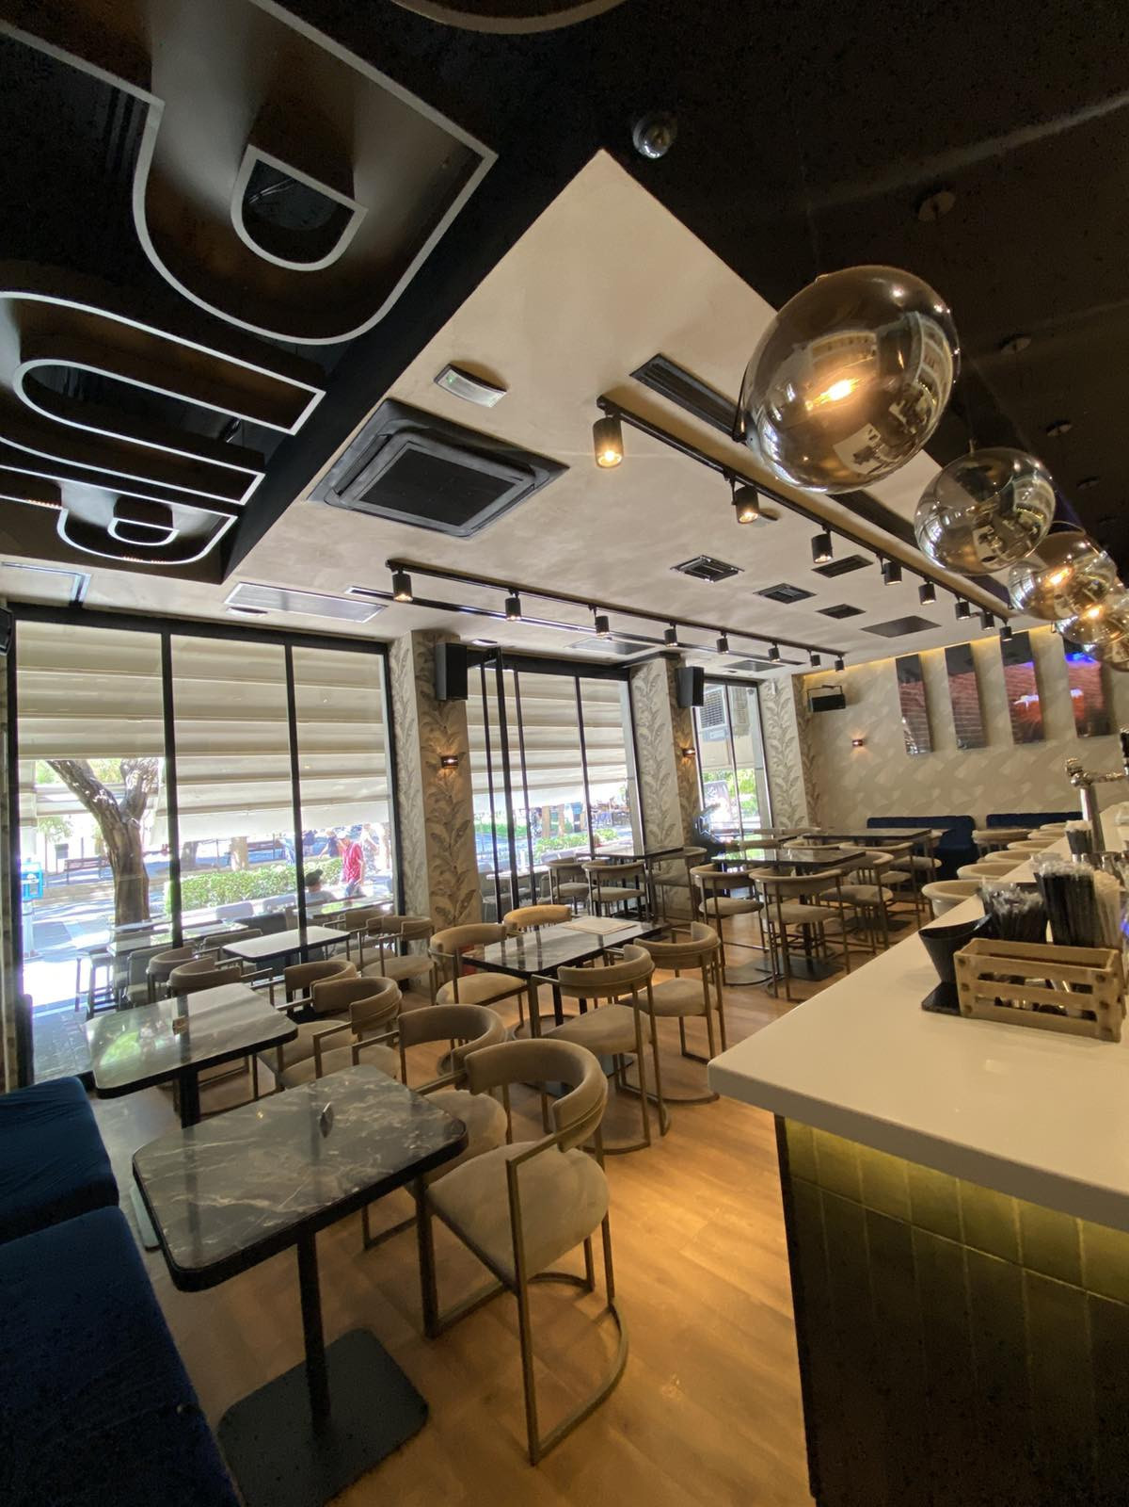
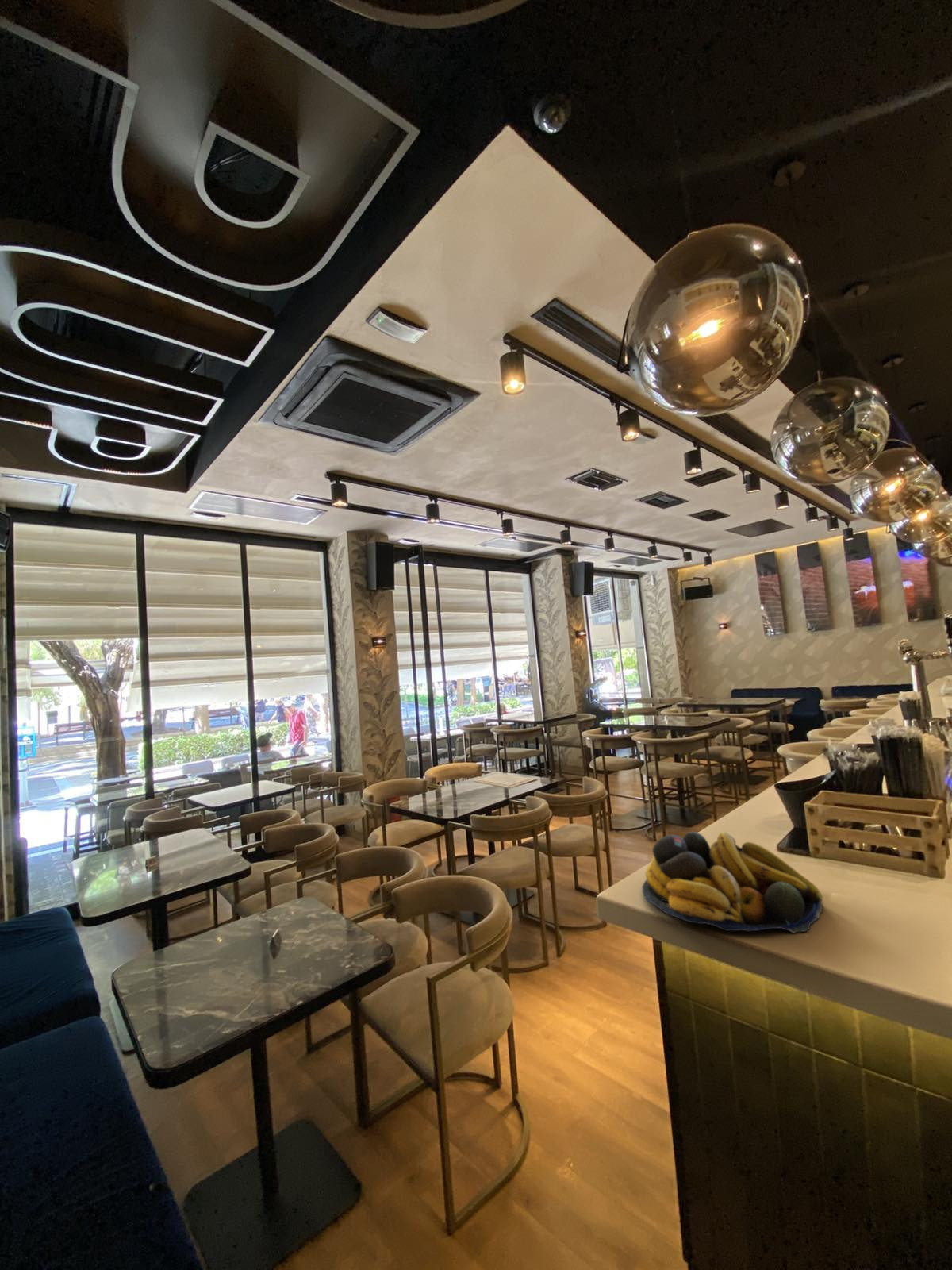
+ fruit bowl [641,831,823,934]
